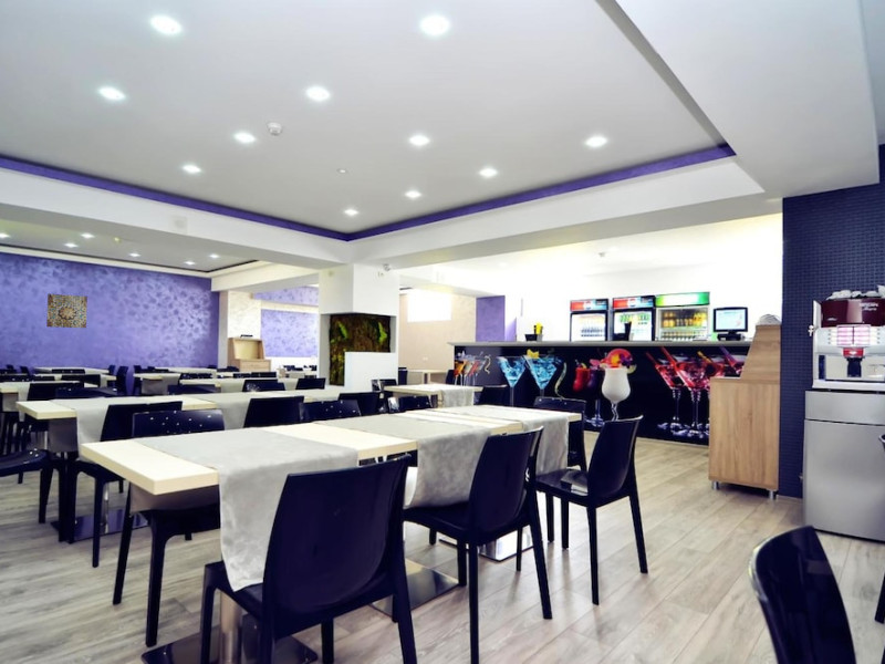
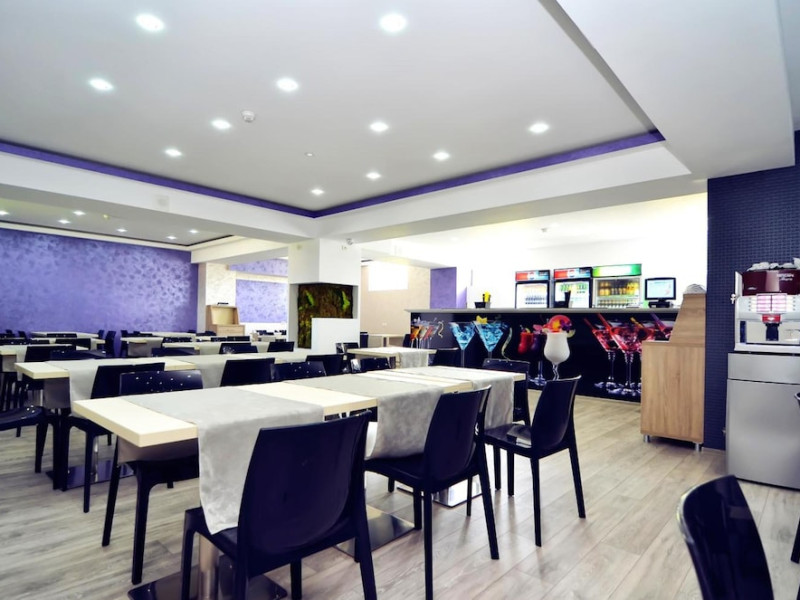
- wall art [45,293,88,329]
